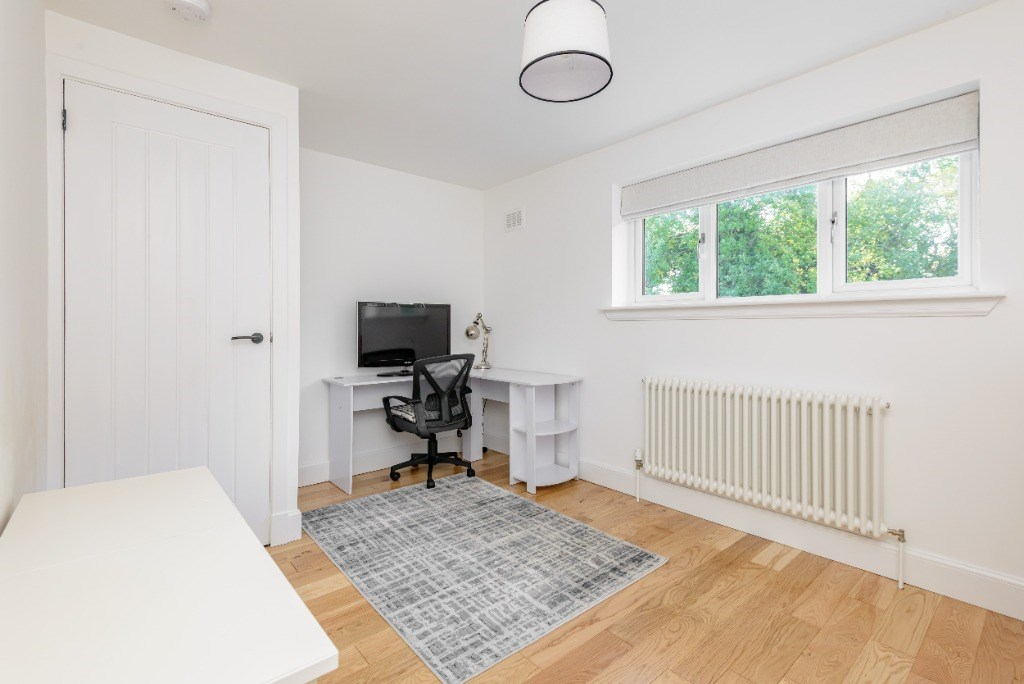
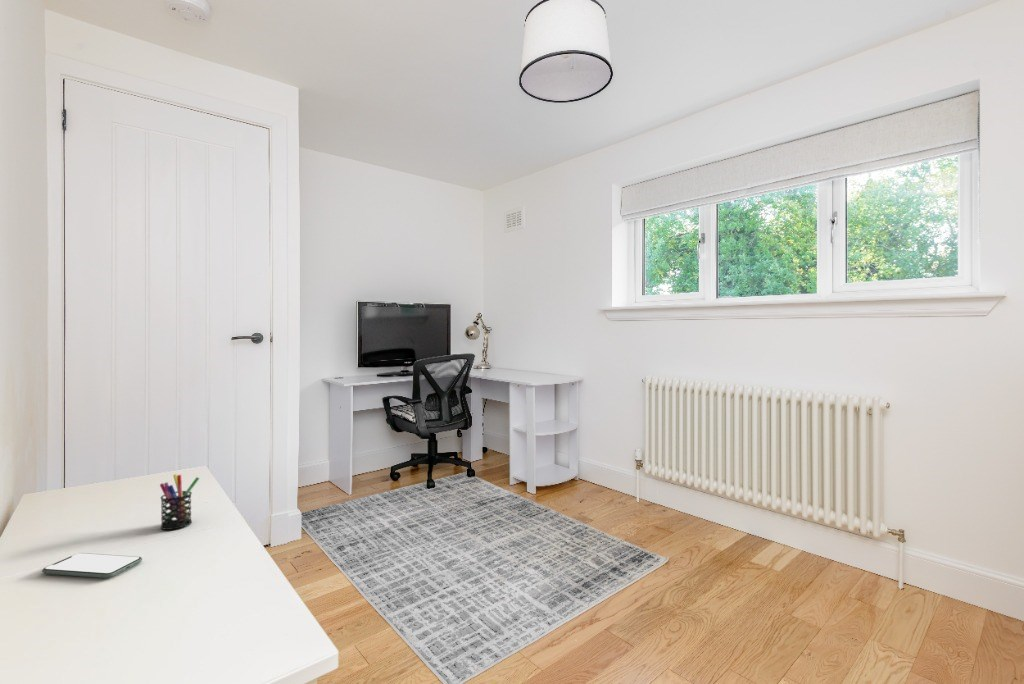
+ smartphone [41,552,143,579]
+ pen holder [159,473,201,531]
